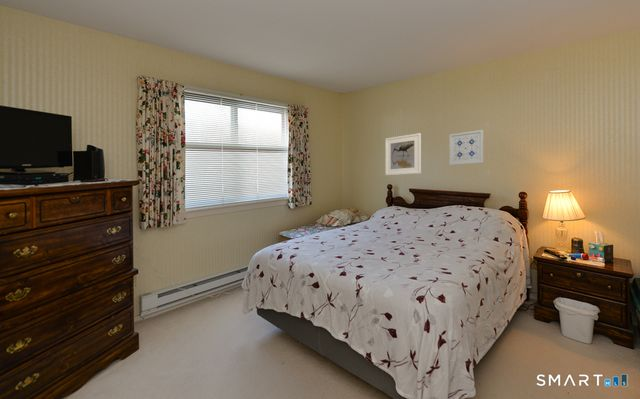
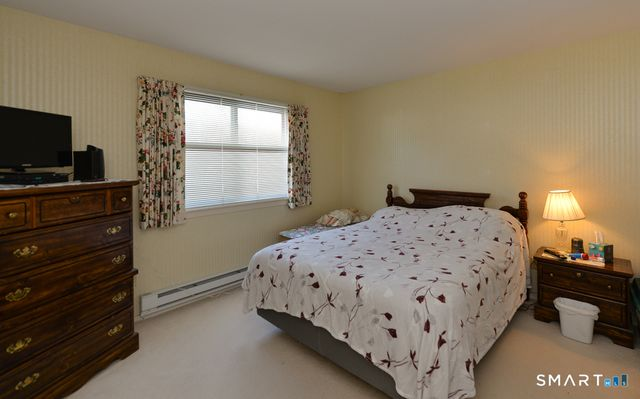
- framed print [384,132,422,176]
- wall art [449,129,484,166]
